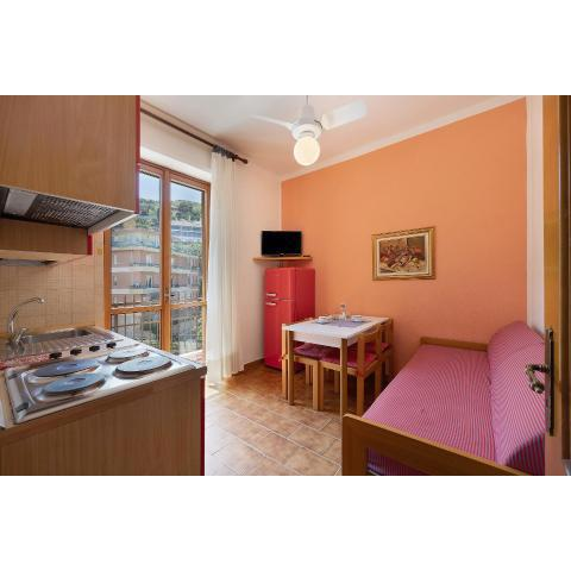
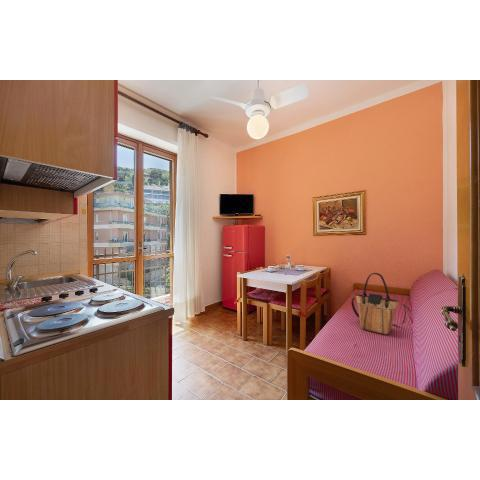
+ tote bag [351,272,412,335]
